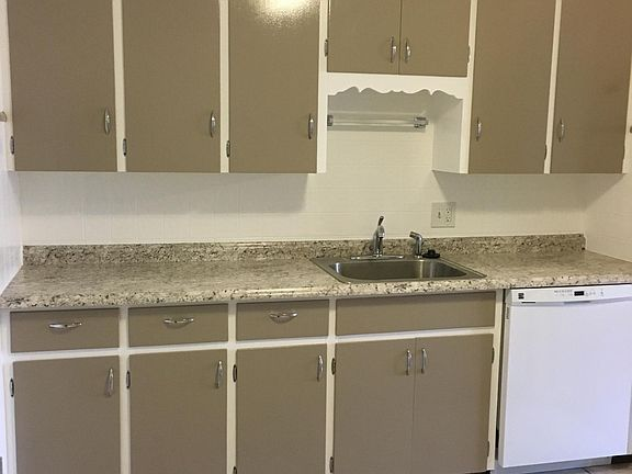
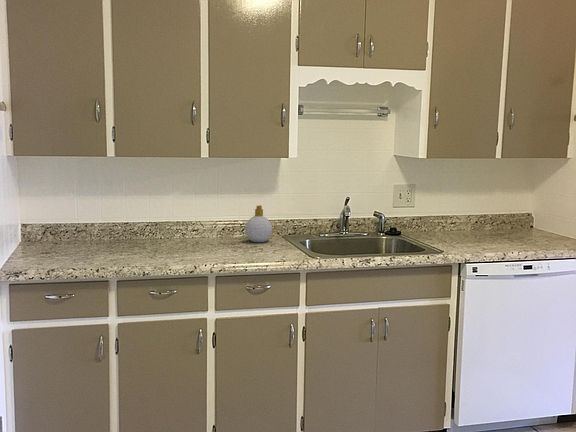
+ soap bottle [244,204,273,243]
